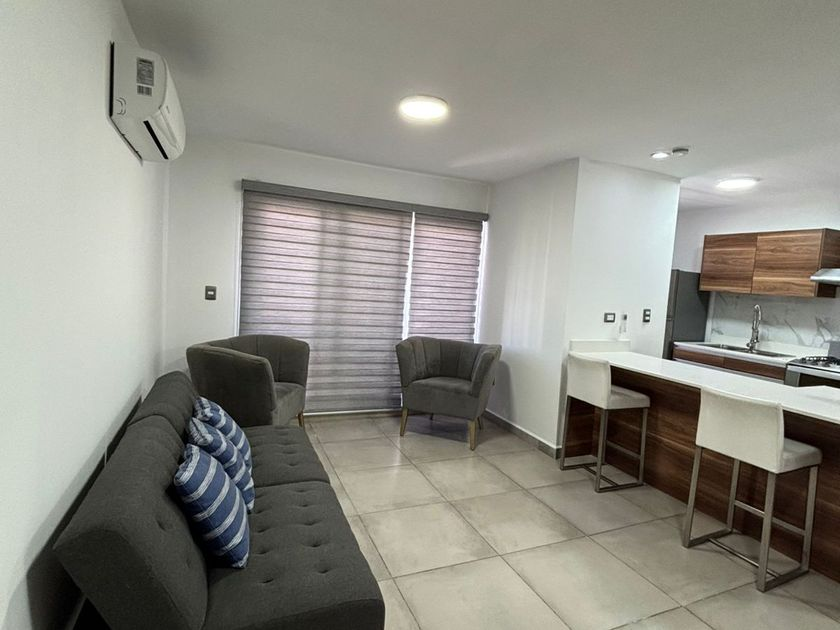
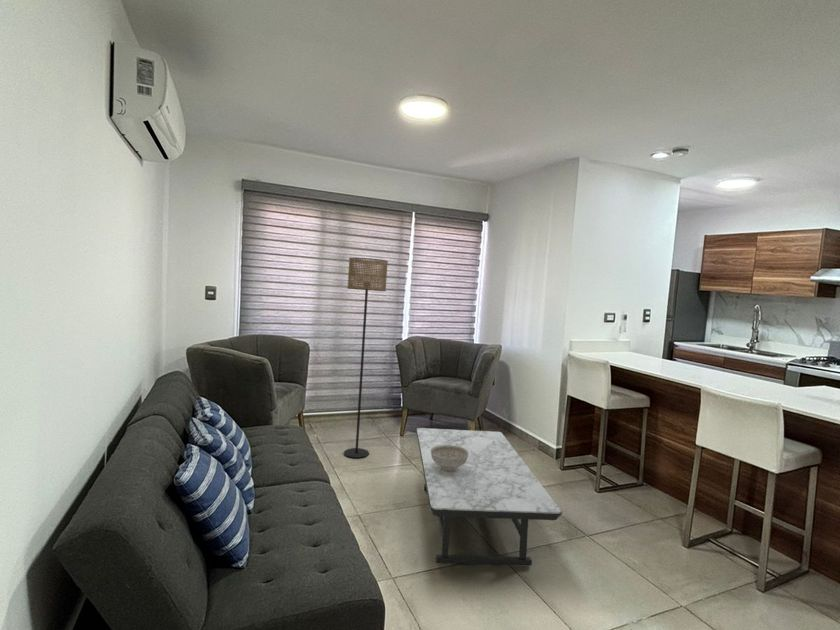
+ coffee table [415,427,563,566]
+ floor lamp [343,257,389,459]
+ decorative bowl [430,445,469,471]
